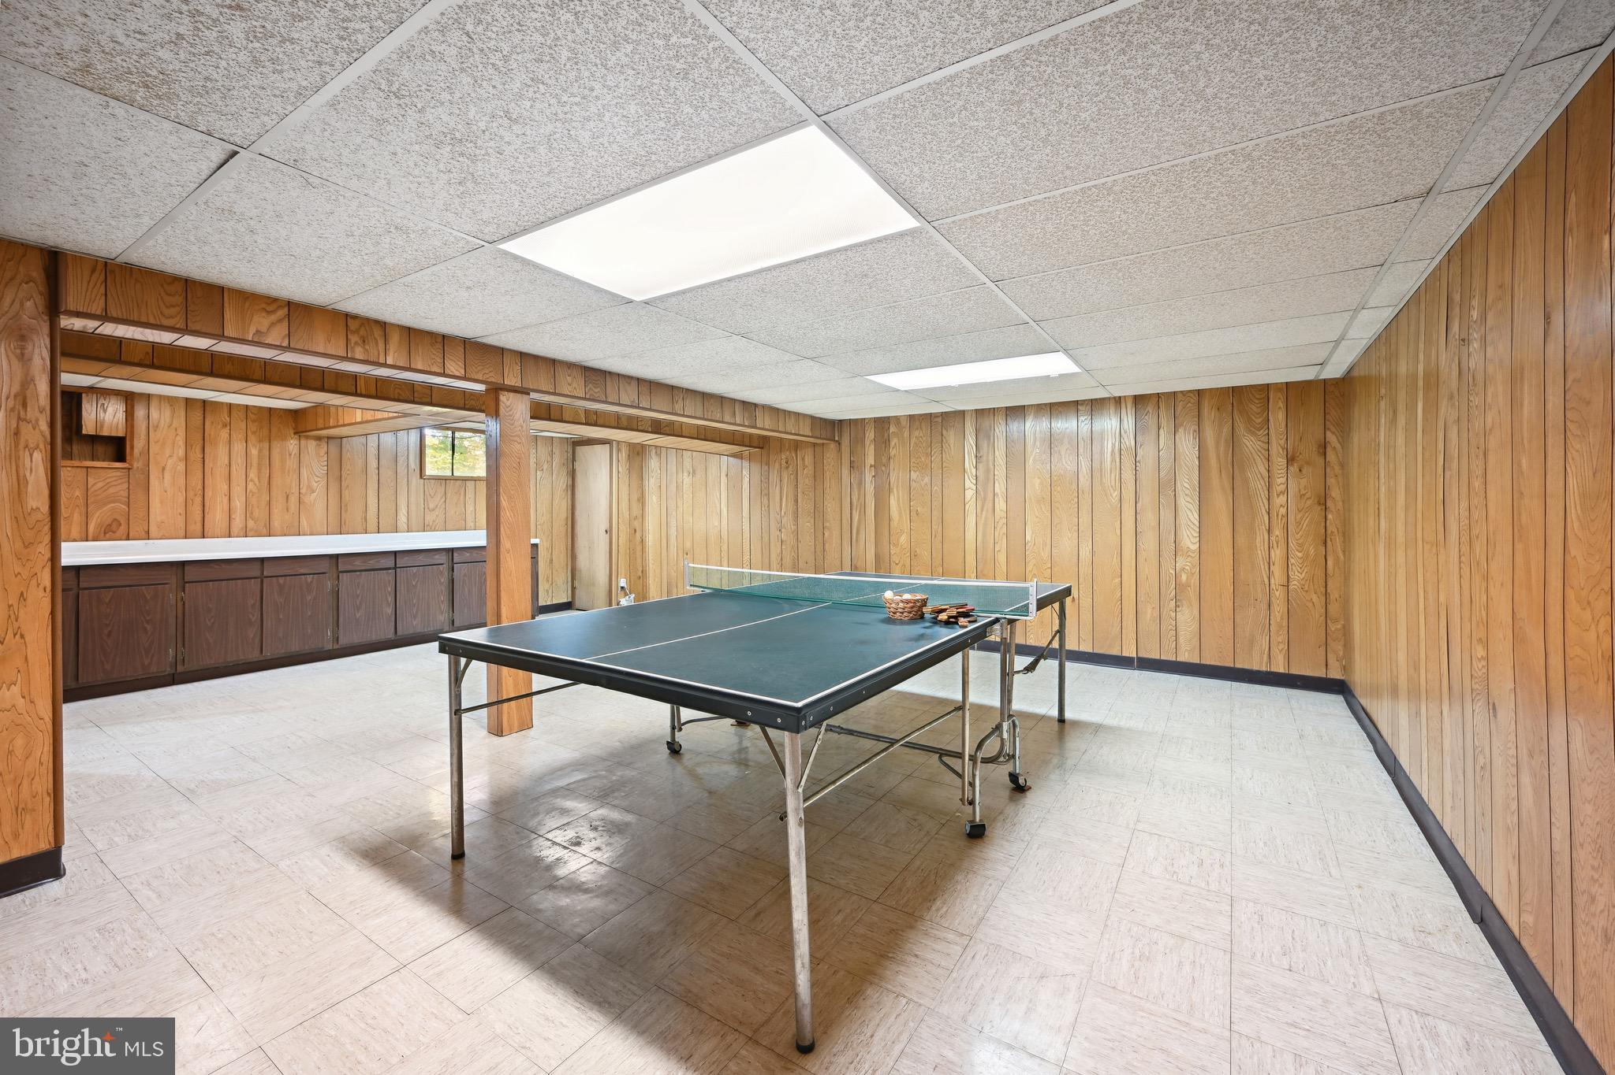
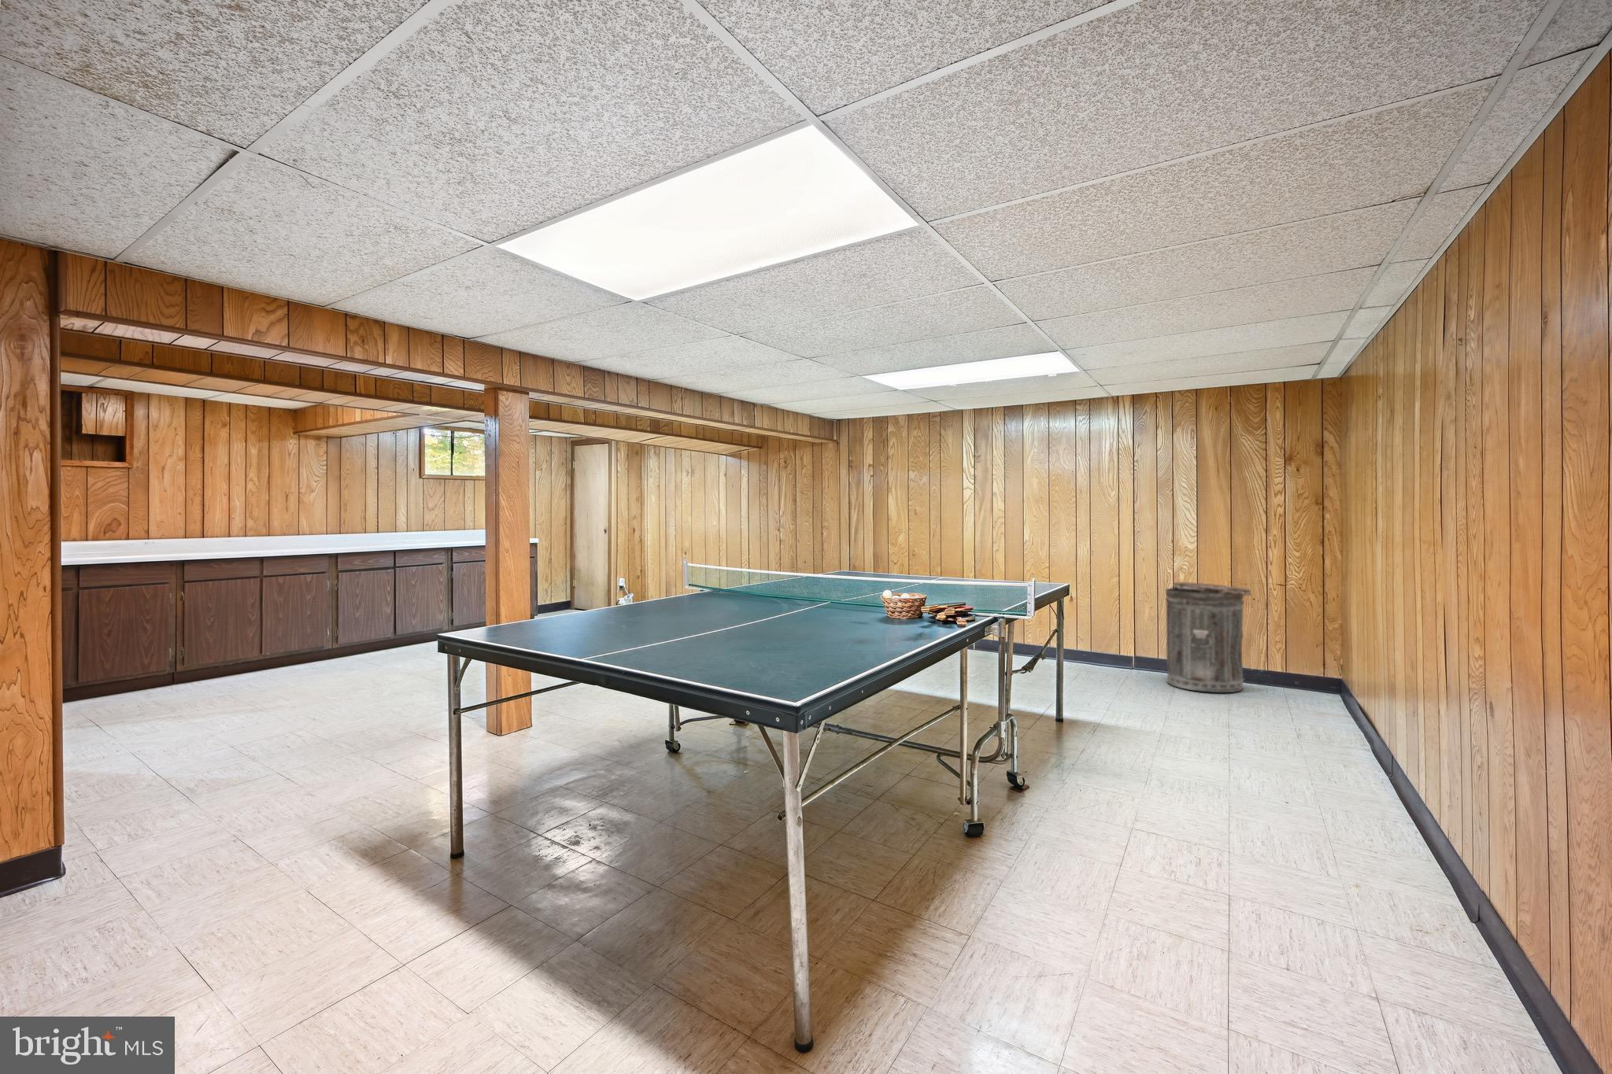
+ trash can lid [1165,581,1252,693]
